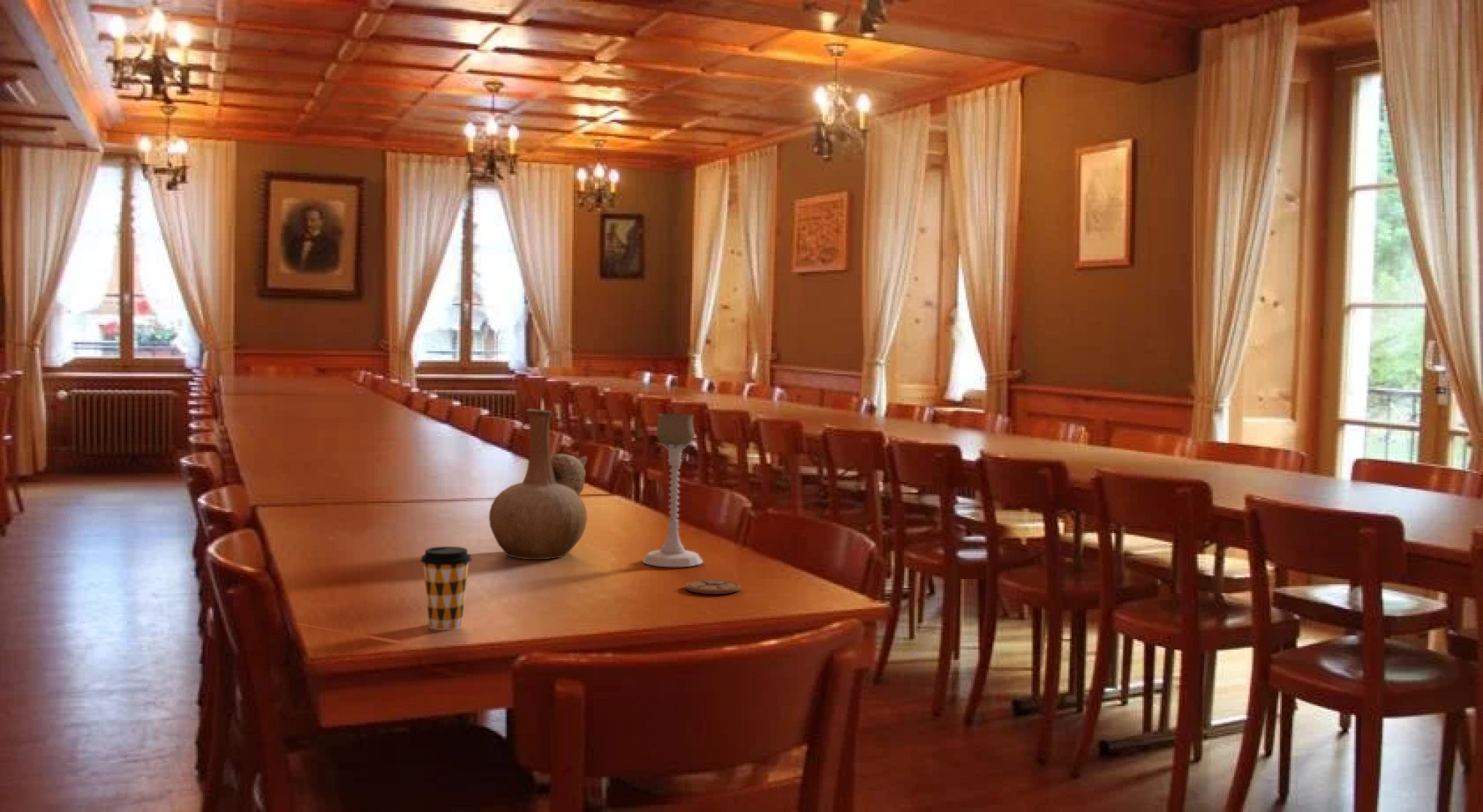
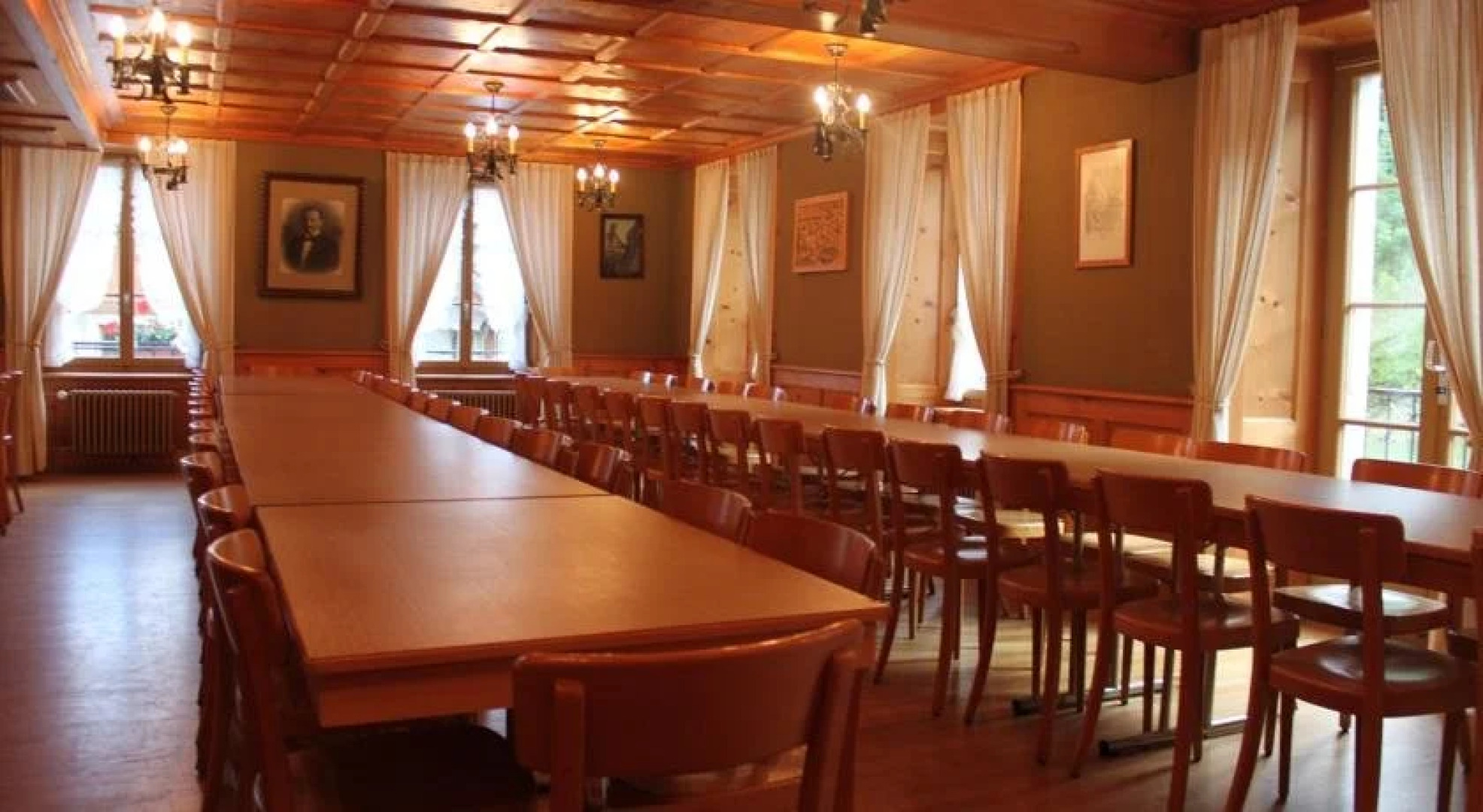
- candle holder [641,413,704,568]
- coaster [684,579,741,595]
- coffee cup [420,546,472,631]
- vase [488,408,588,560]
